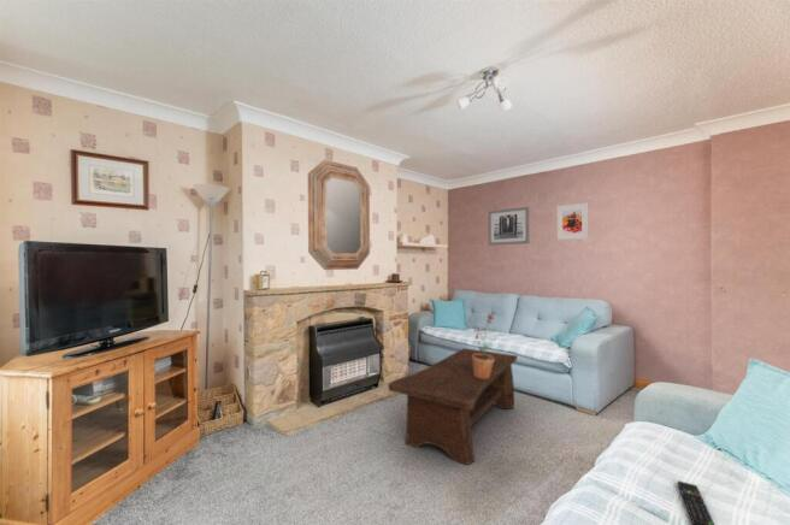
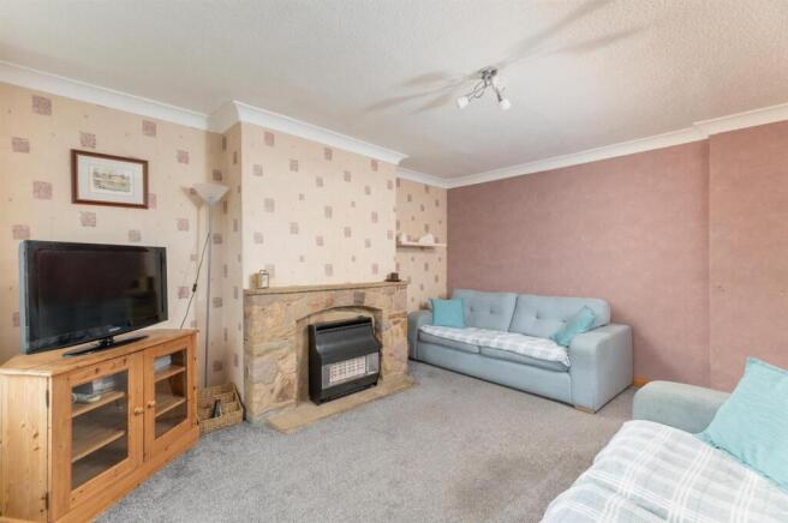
- potted plant [472,313,495,379]
- wall art [487,206,530,247]
- home mirror [307,159,371,271]
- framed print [556,201,589,241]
- coffee table [387,347,519,466]
- remote control [677,479,715,525]
